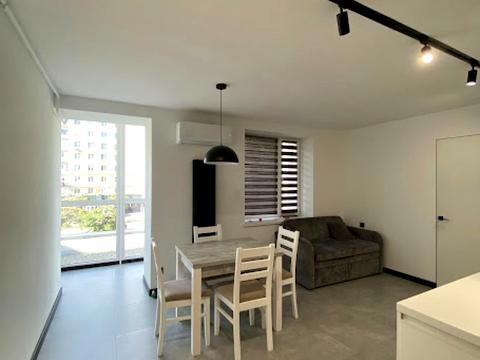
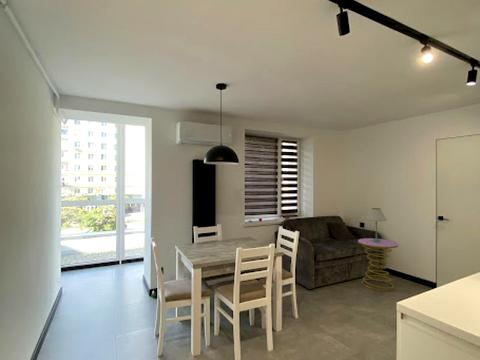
+ side table [357,237,399,292]
+ table lamp [365,207,387,241]
